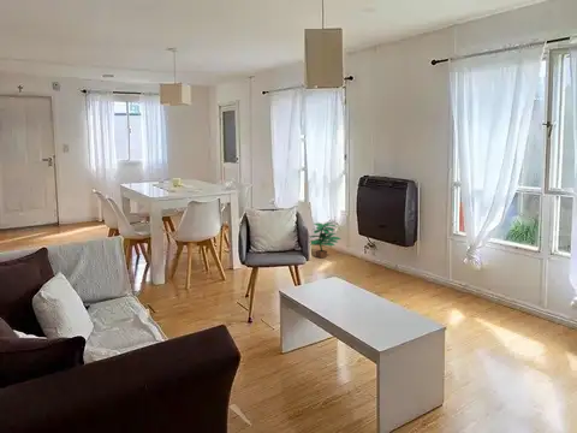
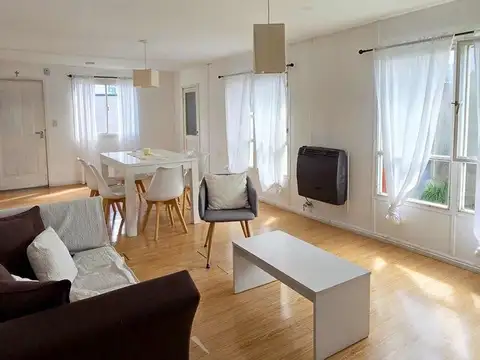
- potted plant [309,221,343,259]
